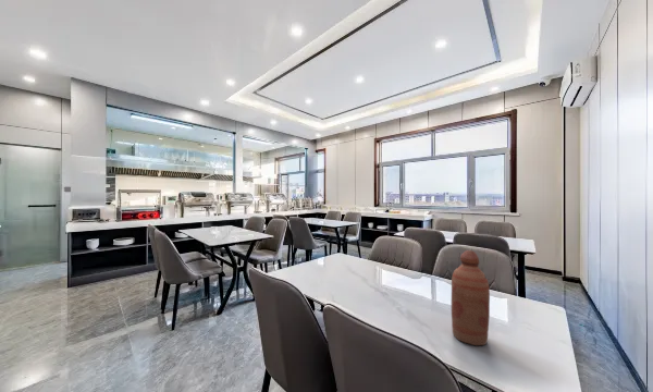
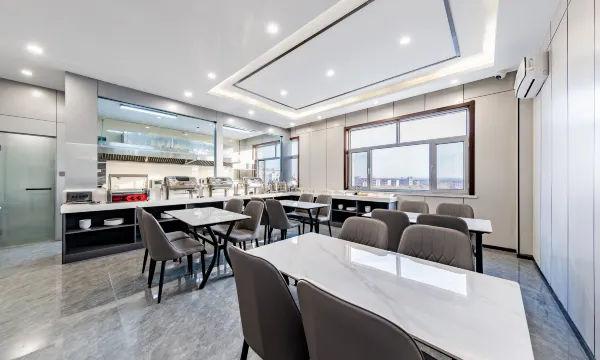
- bottle [451,249,491,346]
